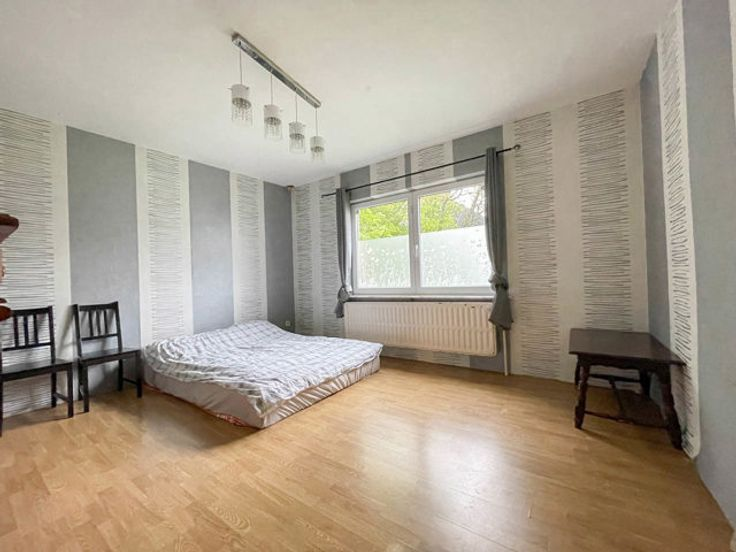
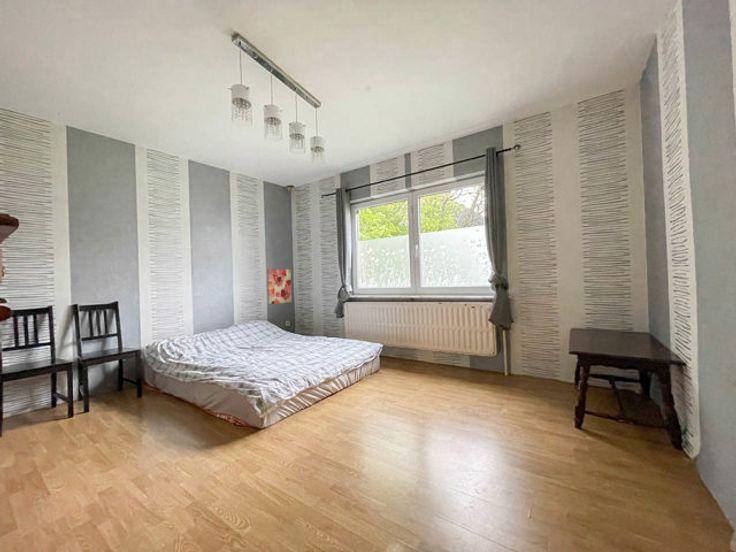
+ wall art [266,268,293,305]
